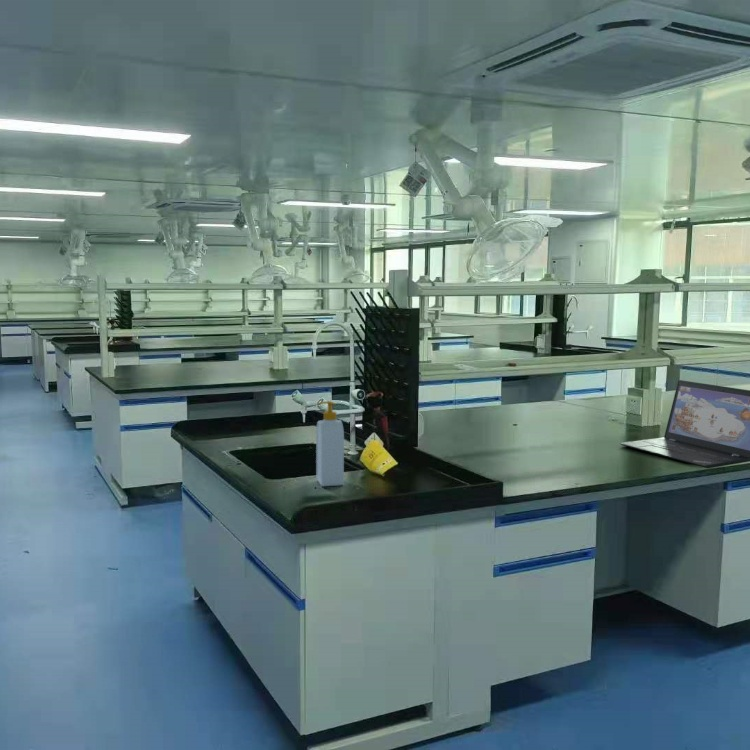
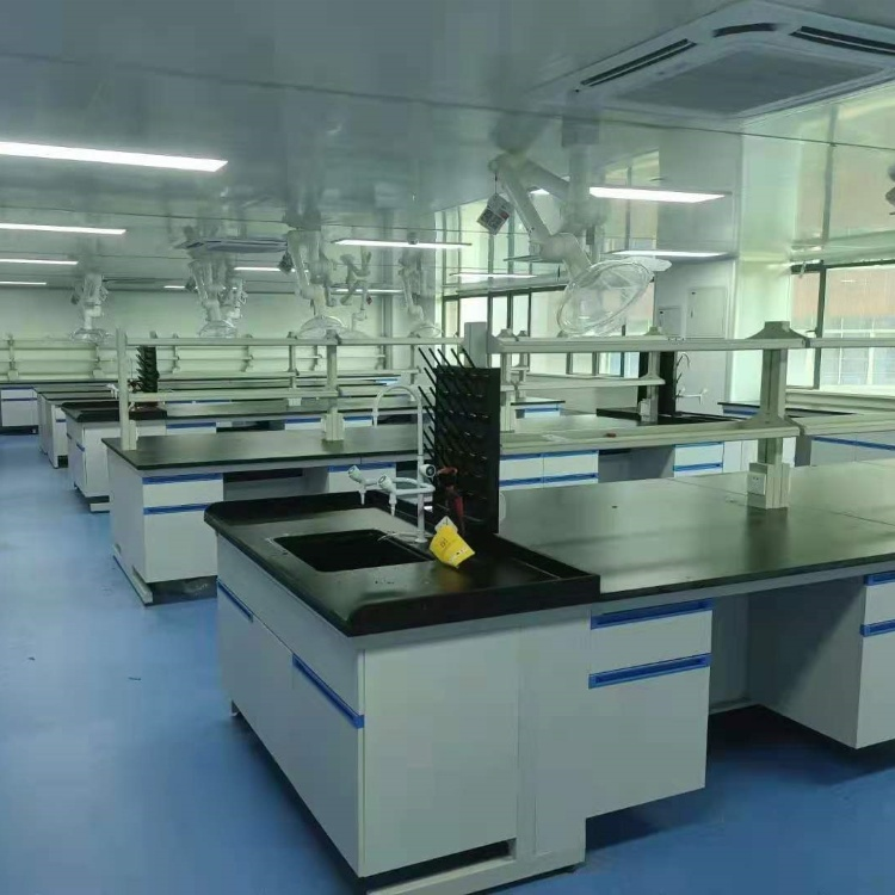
- laptop [618,379,750,469]
- soap bottle [315,400,345,487]
